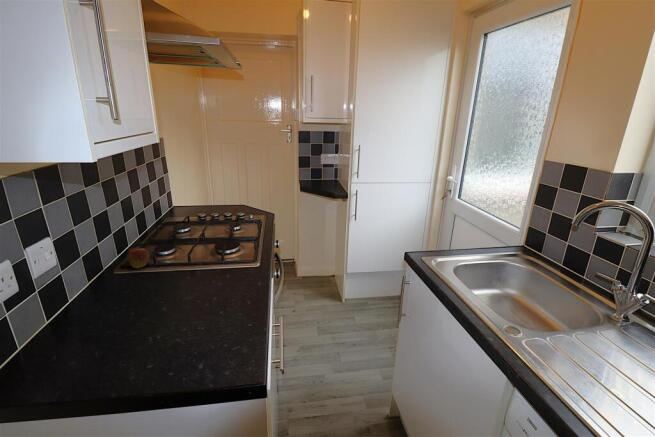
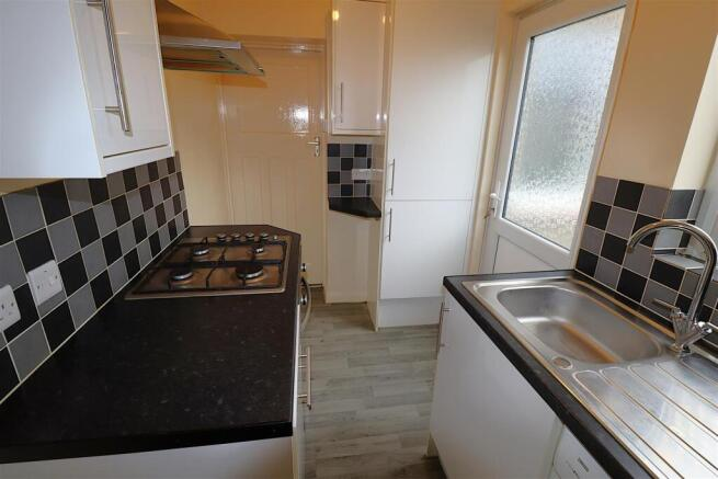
- fruit [127,244,150,269]
